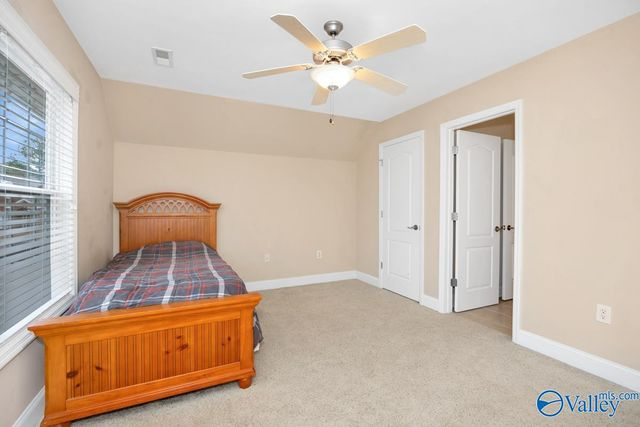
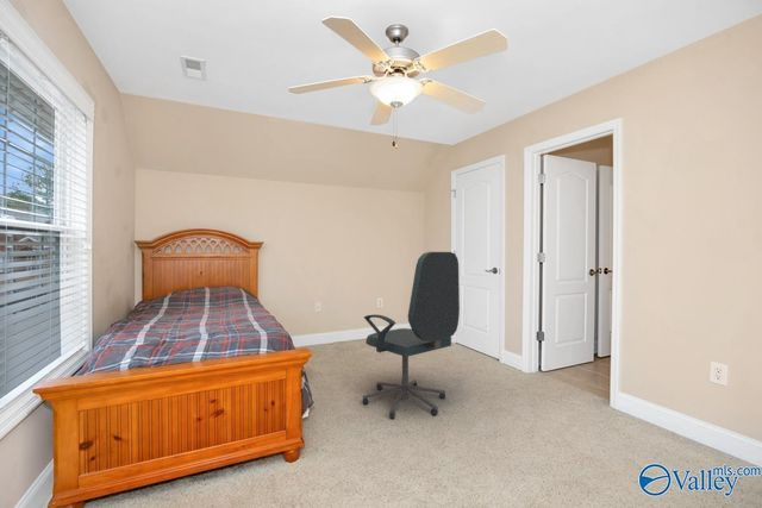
+ office chair [362,251,461,419]
